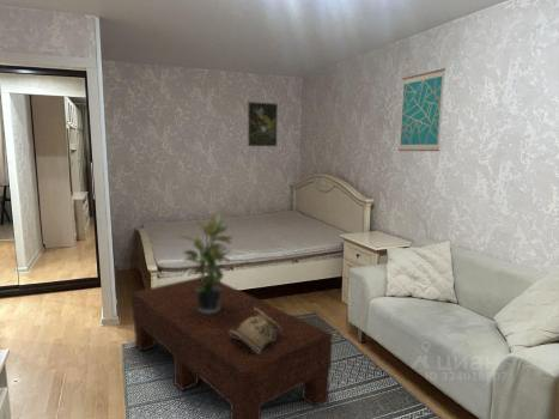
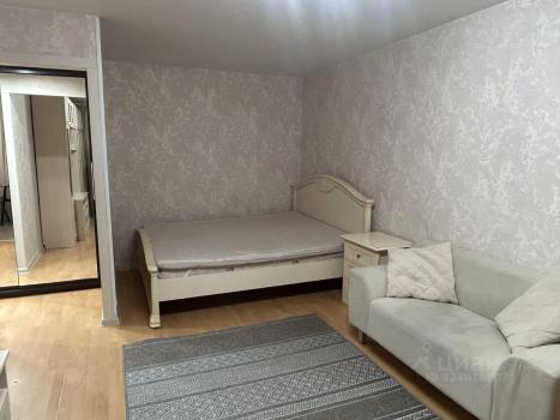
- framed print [247,101,279,147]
- wall art [397,67,446,152]
- decorative bowl [230,308,282,353]
- coffee table [130,274,334,419]
- potted plant [180,213,233,314]
